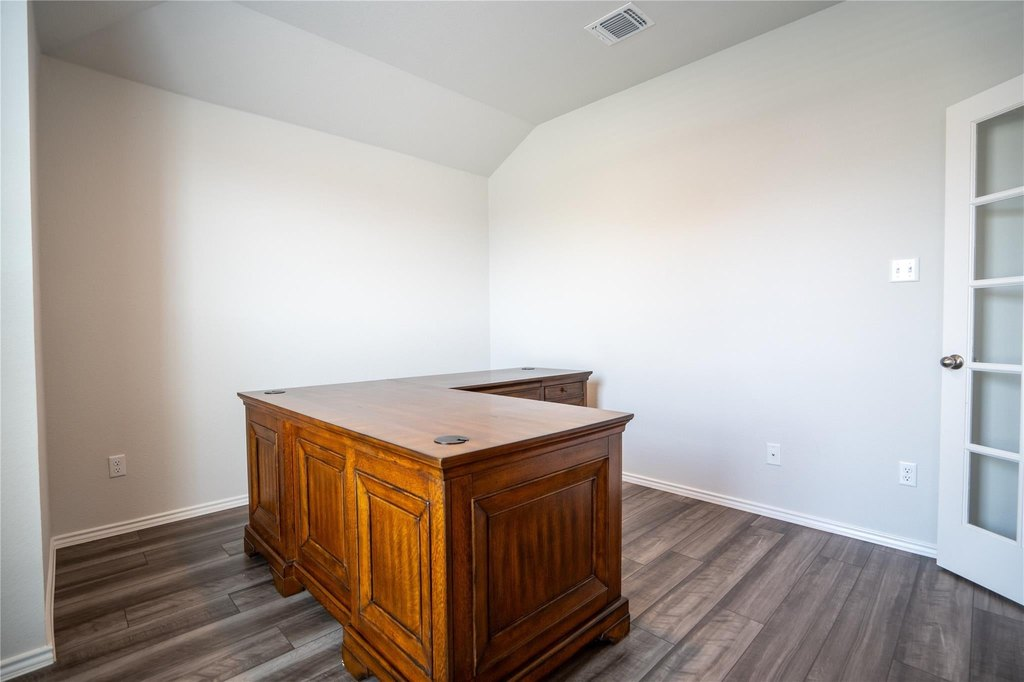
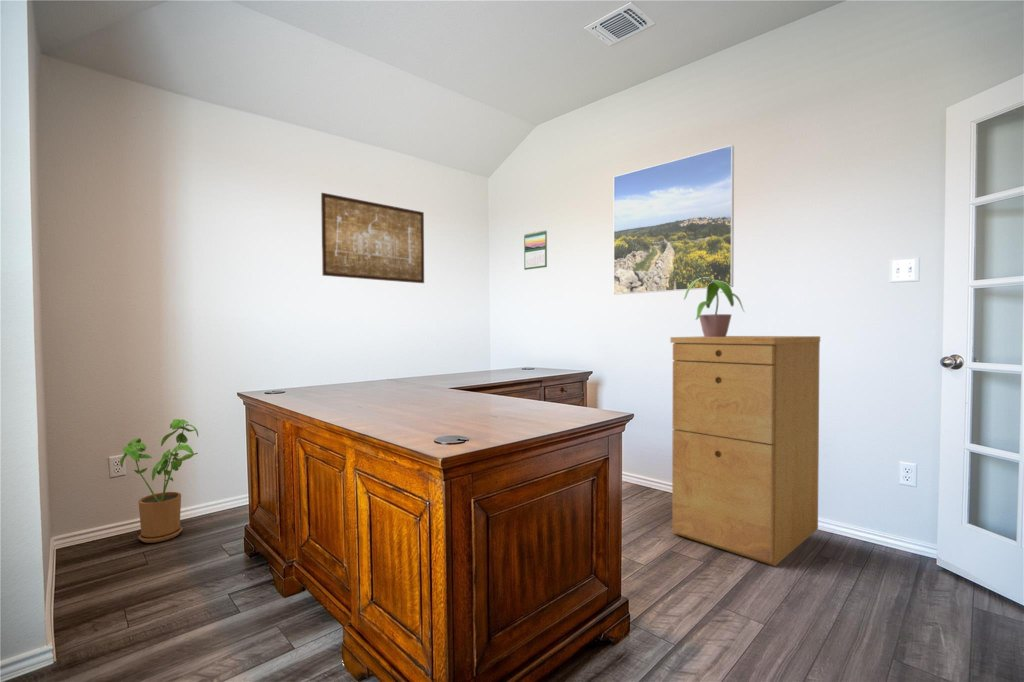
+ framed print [613,144,735,296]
+ calendar [523,229,548,271]
+ potted plant [683,277,746,337]
+ wall art [320,192,425,284]
+ house plant [119,418,199,544]
+ filing cabinet [669,335,821,567]
